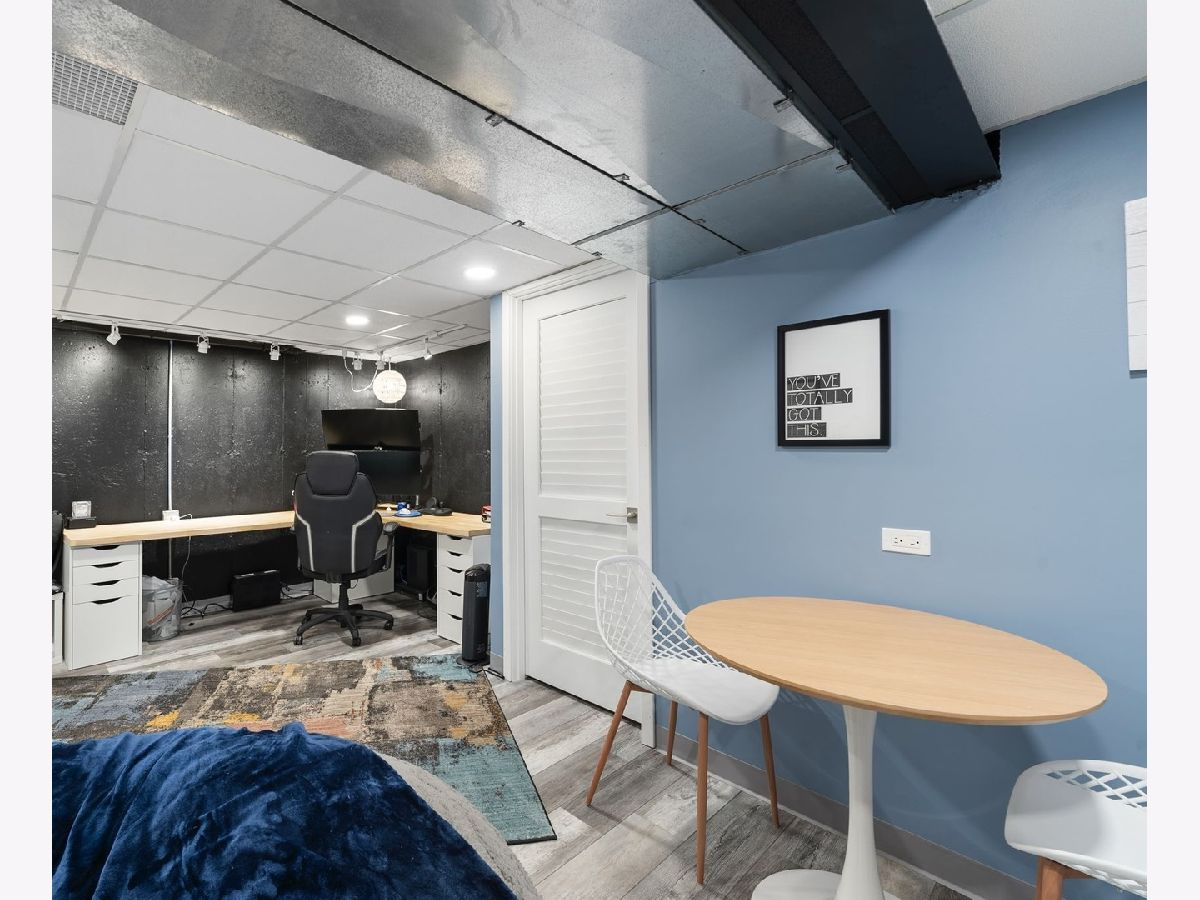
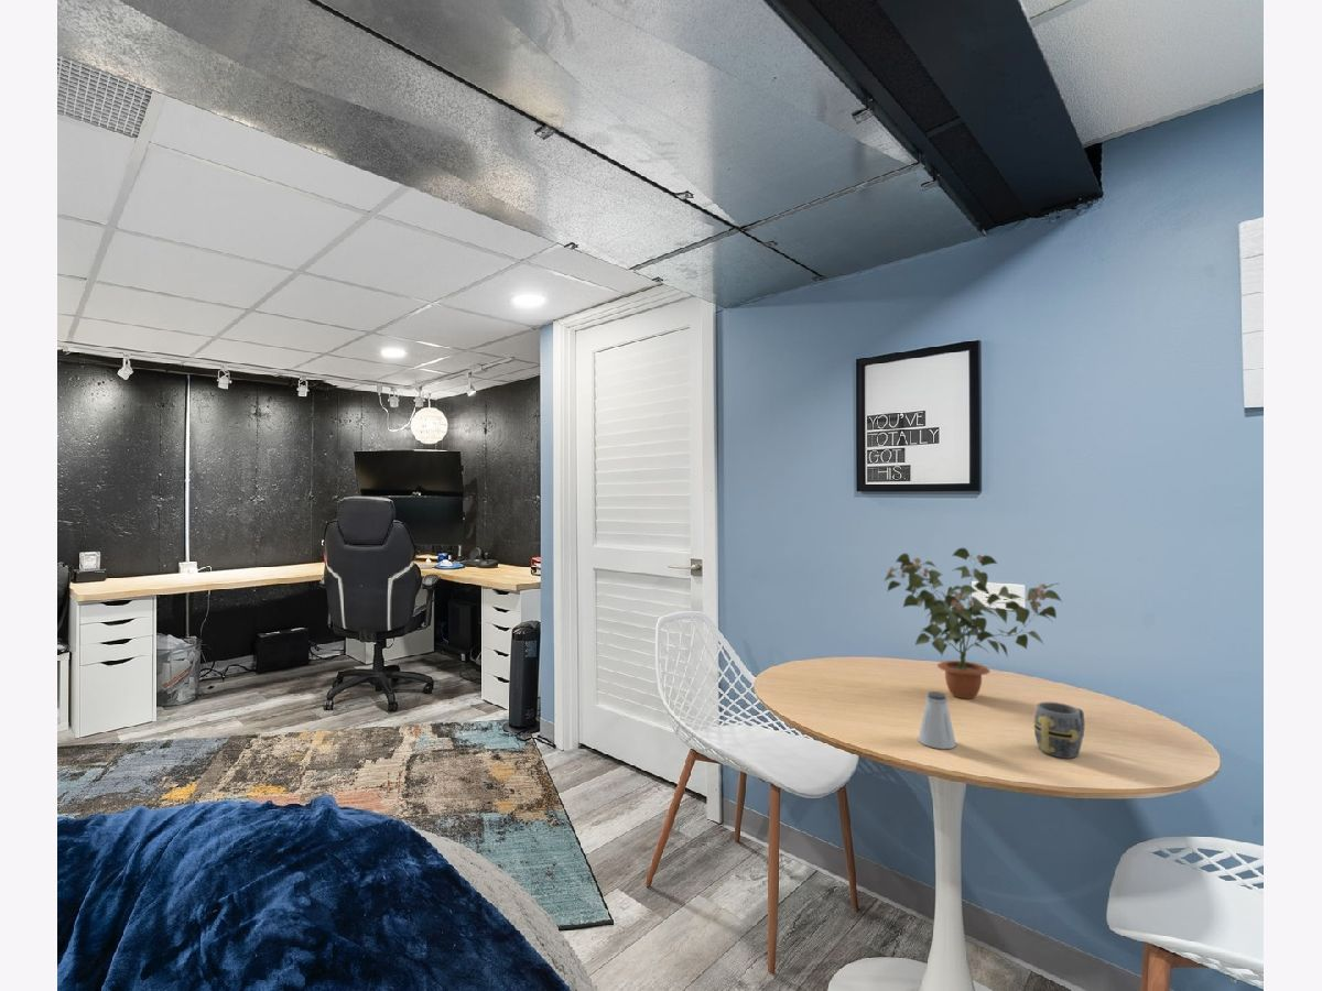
+ mug [1032,701,1086,760]
+ saltshaker [918,690,957,750]
+ potted plant [882,547,1063,700]
